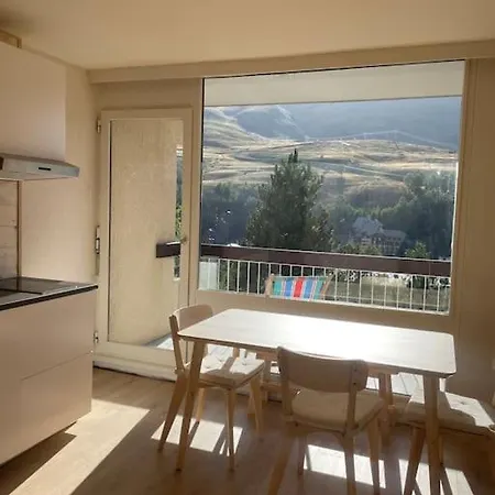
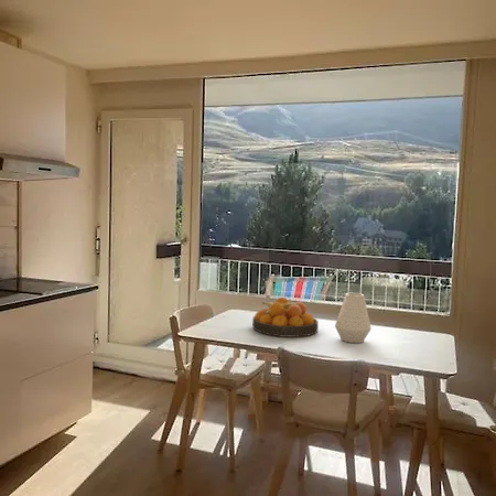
+ vase [334,292,373,344]
+ fruit bowl [251,296,320,338]
